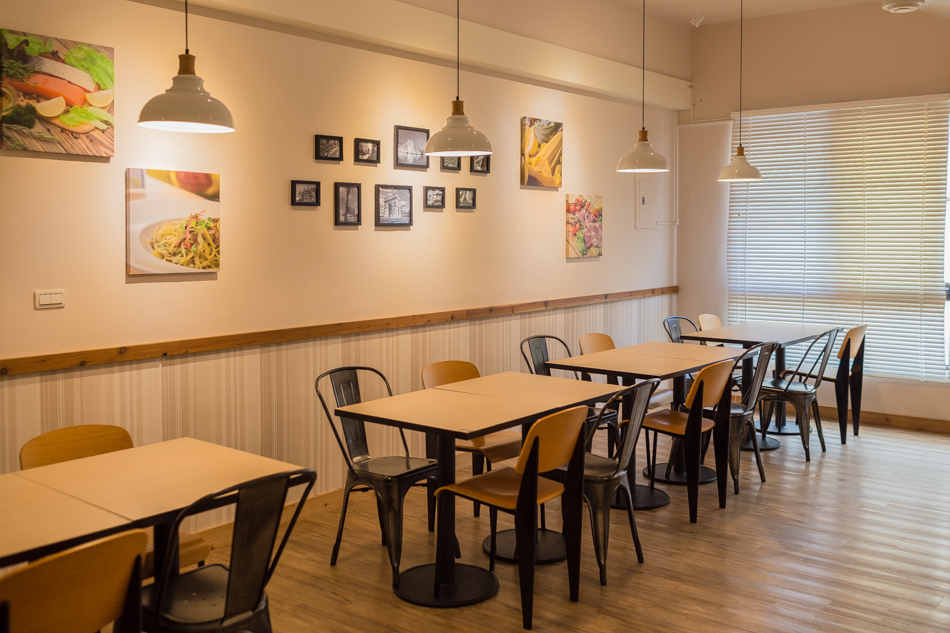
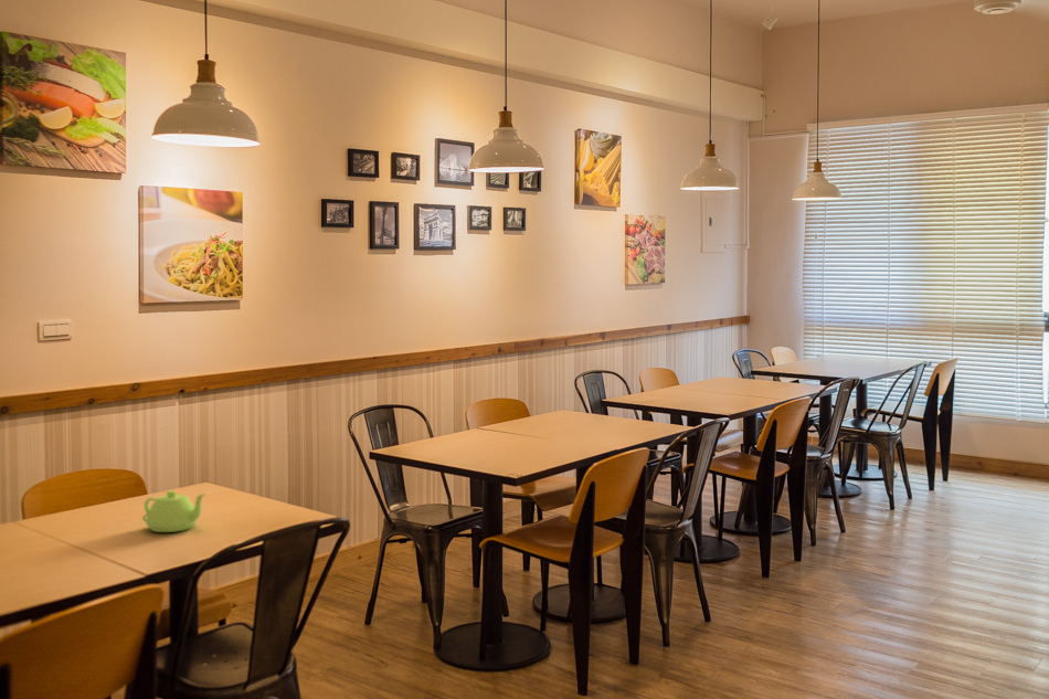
+ teapot [141,489,206,533]
